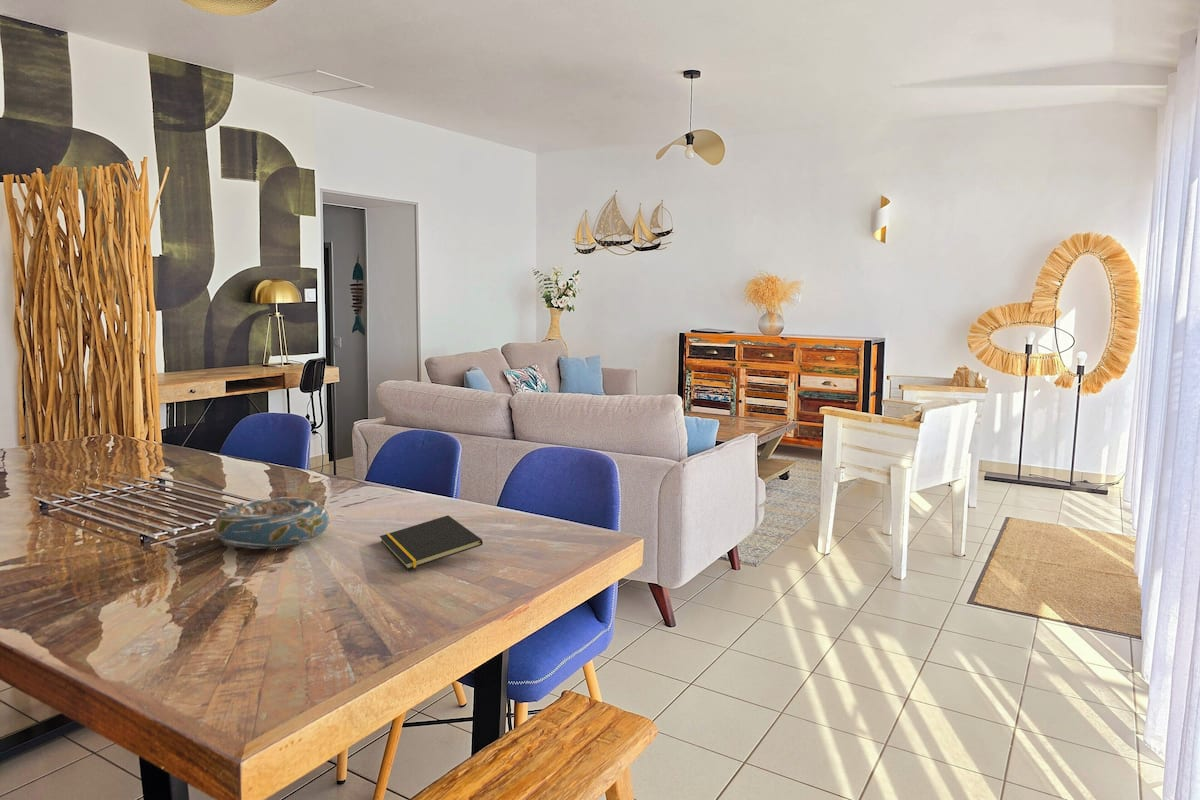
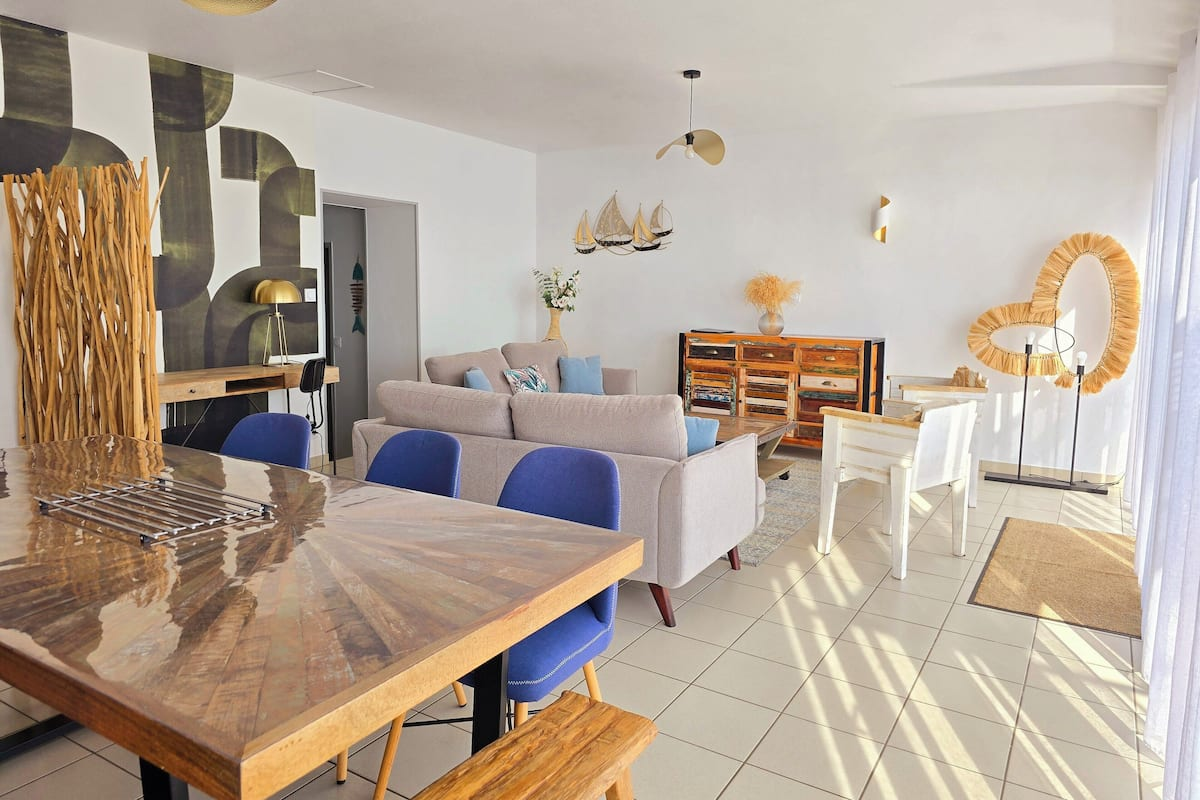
- decorative bowl [212,496,331,550]
- notepad [379,514,484,571]
